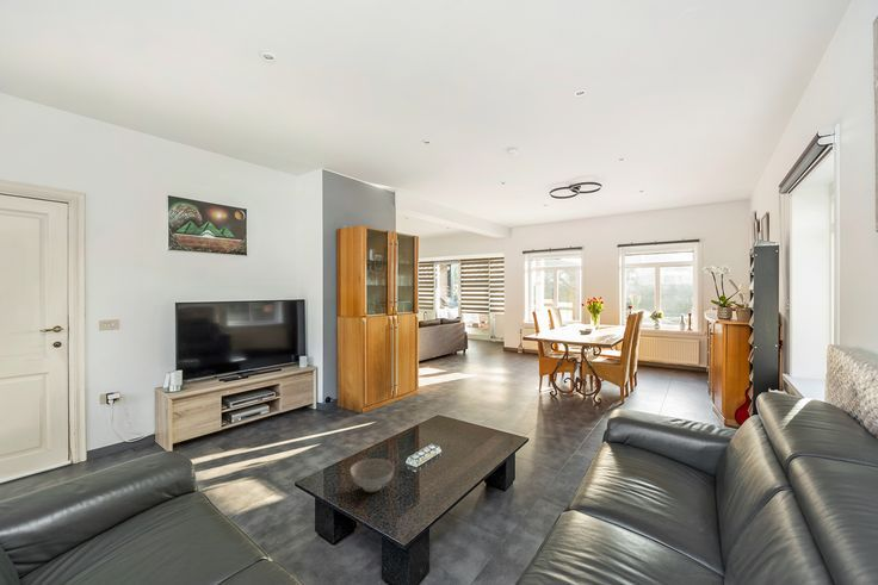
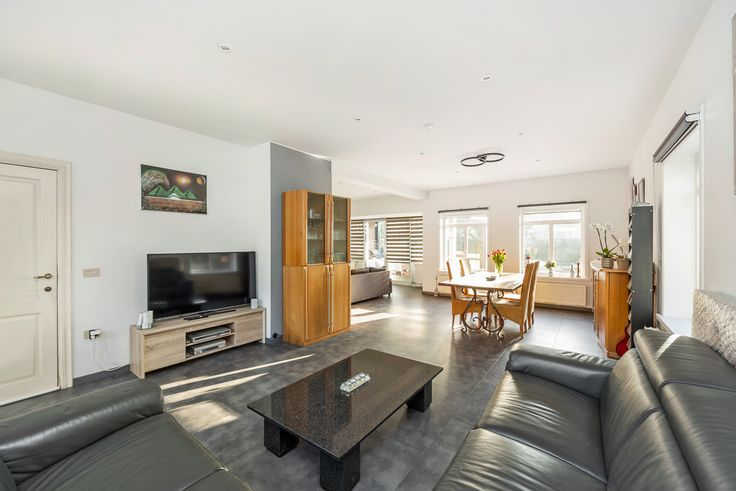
- decorative bowl [350,458,396,493]
